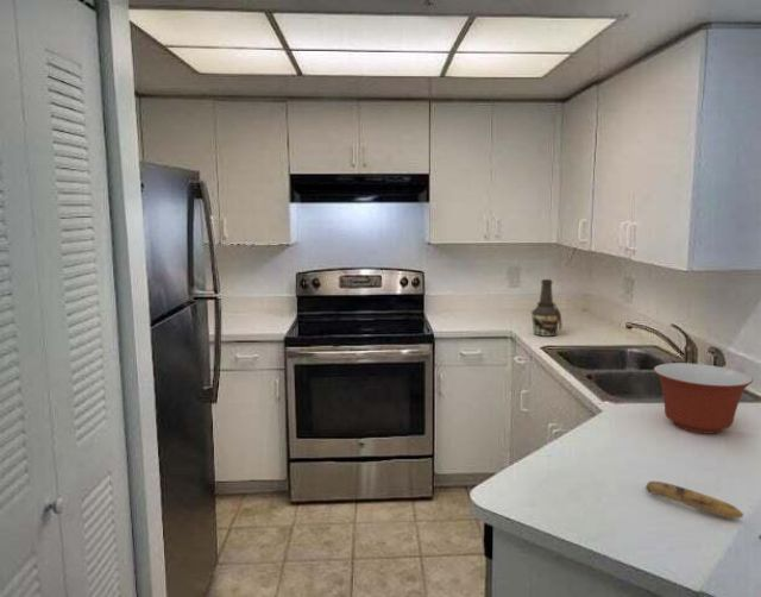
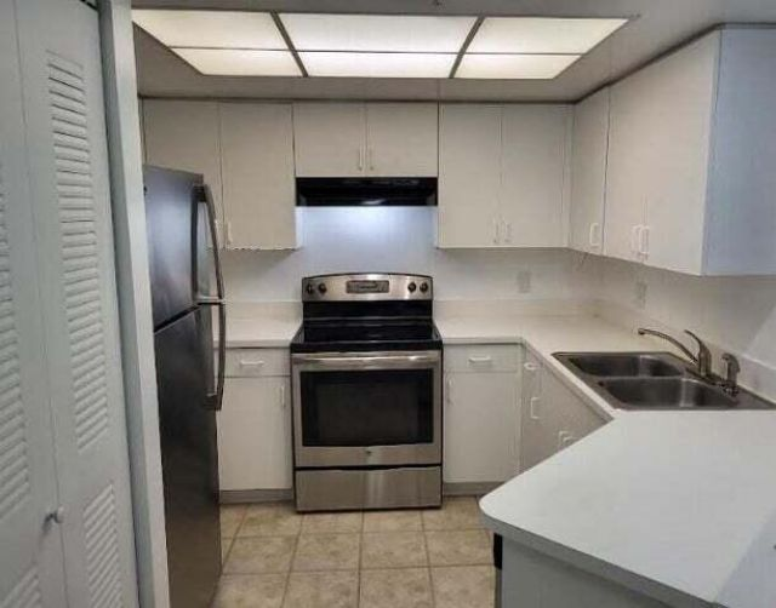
- bottle [530,278,564,338]
- mixing bowl [653,362,754,435]
- banana [644,480,744,520]
